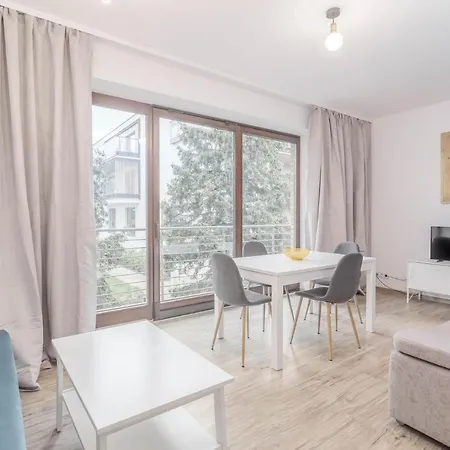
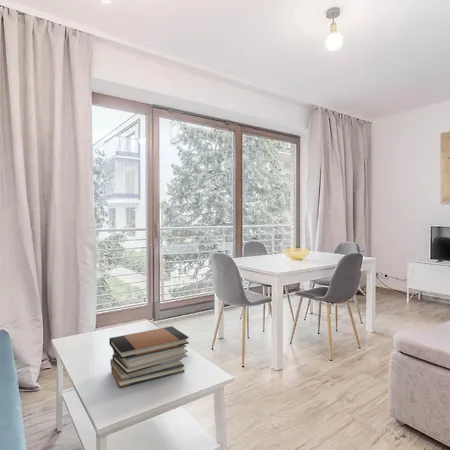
+ book stack [108,325,190,388]
